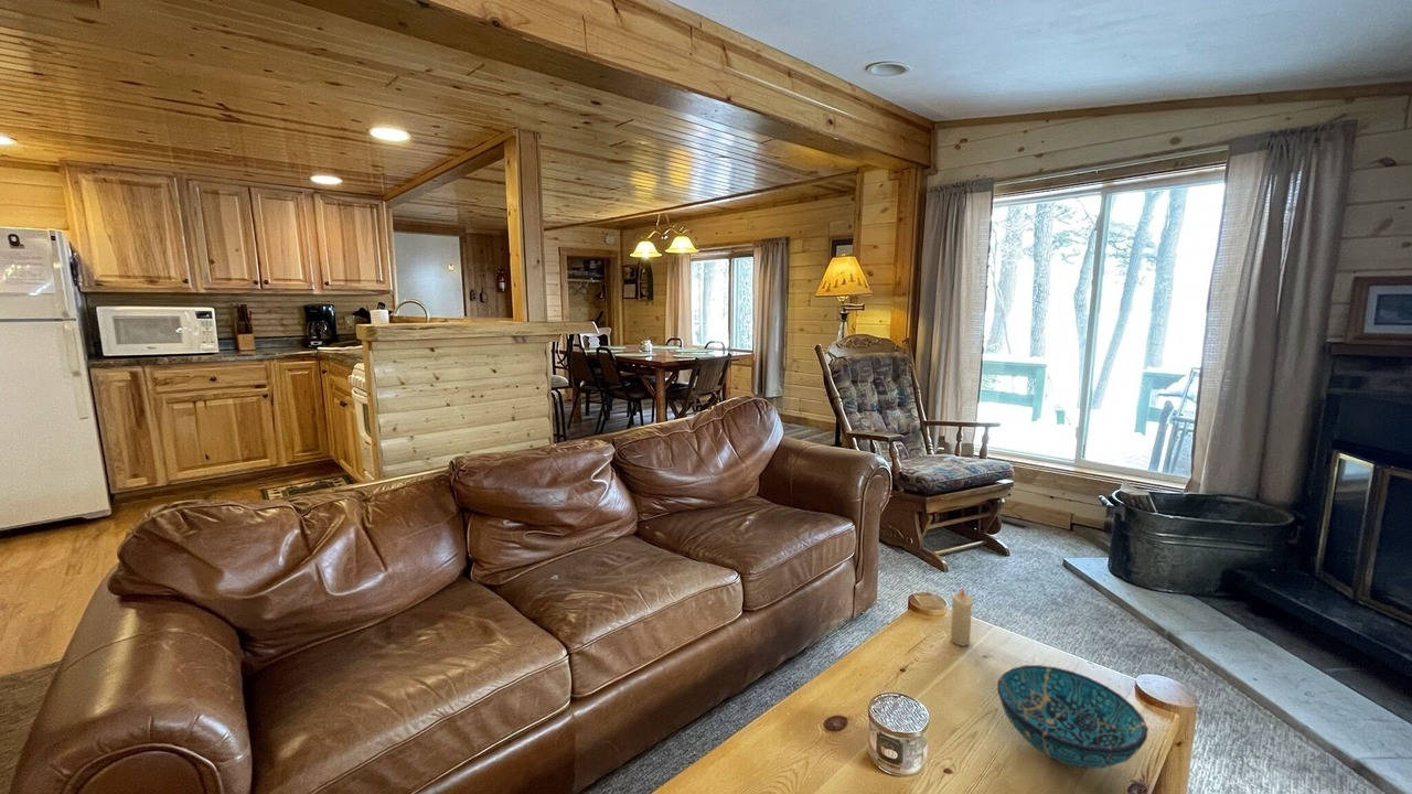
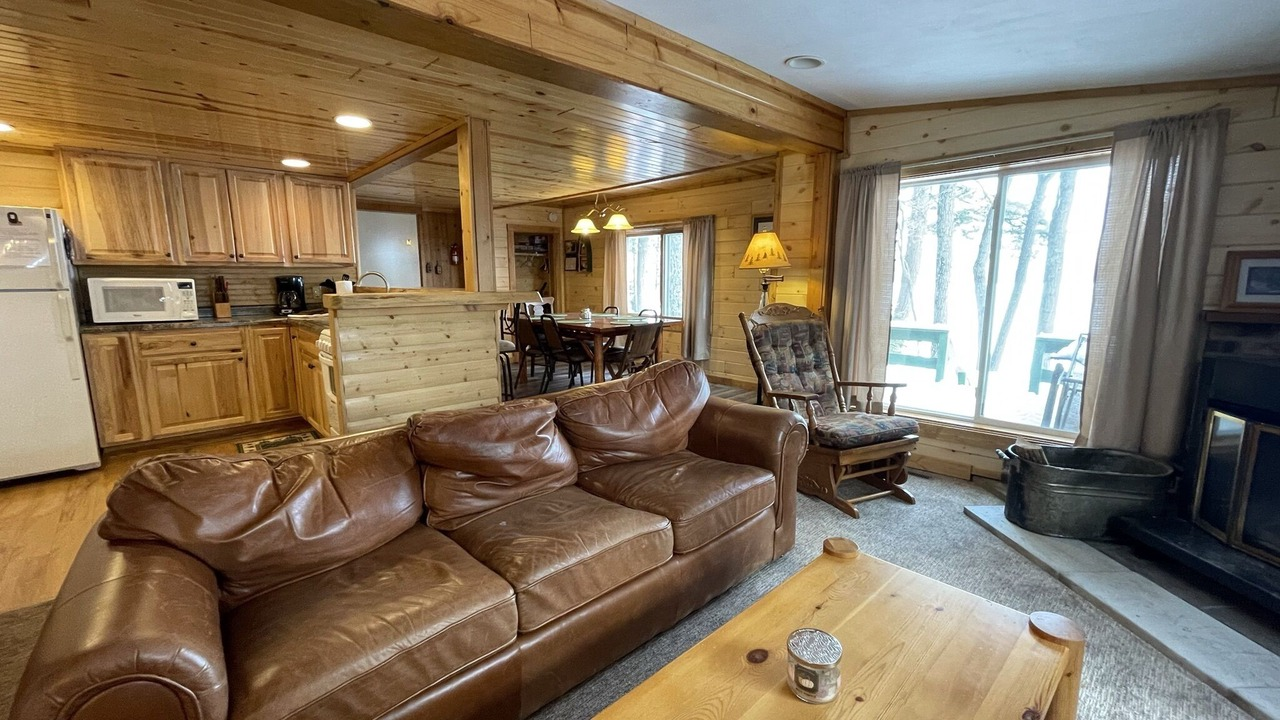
- decorative bowl [996,664,1149,770]
- candle [950,587,974,646]
